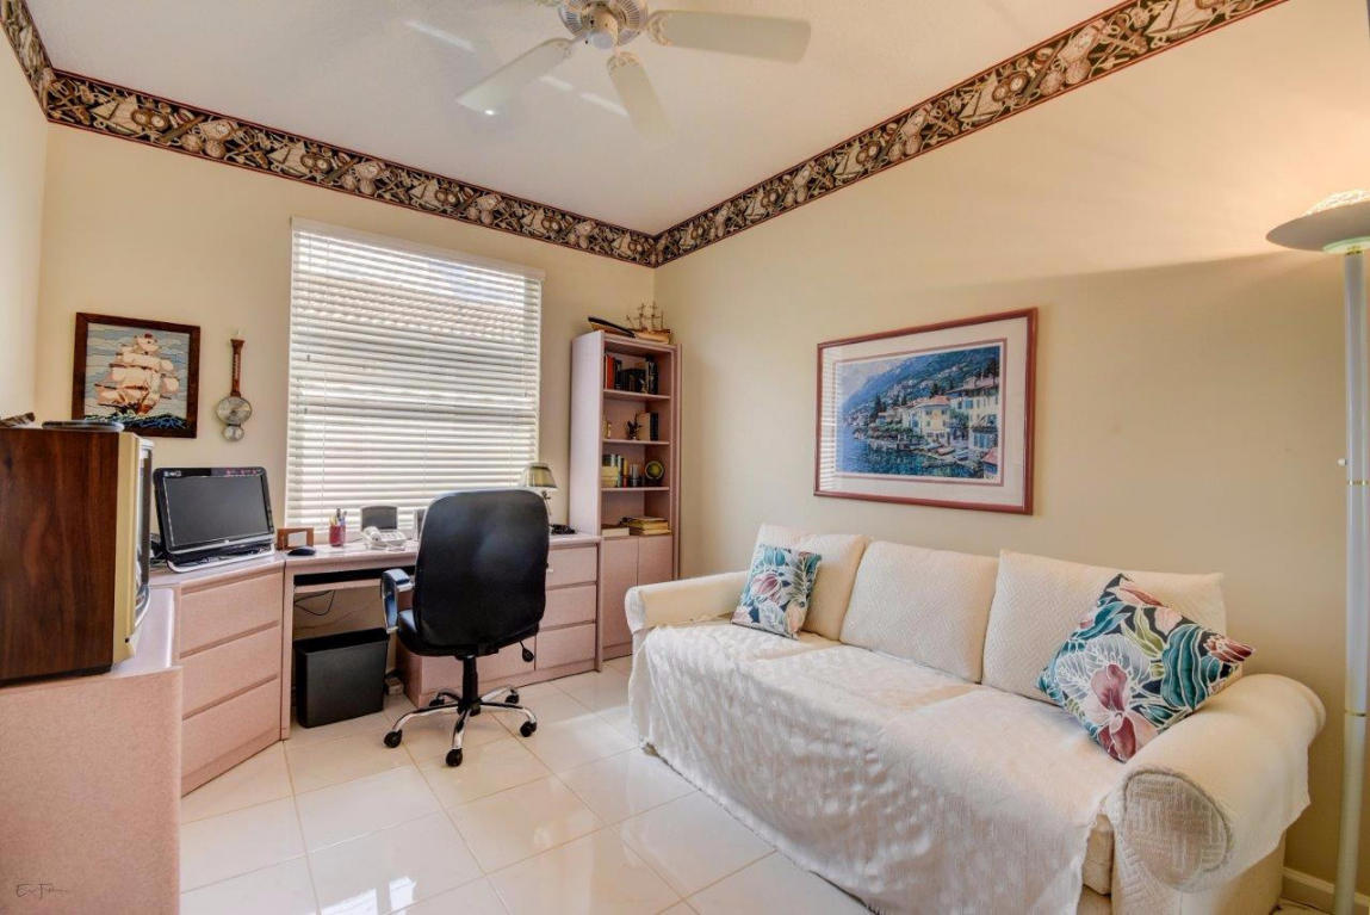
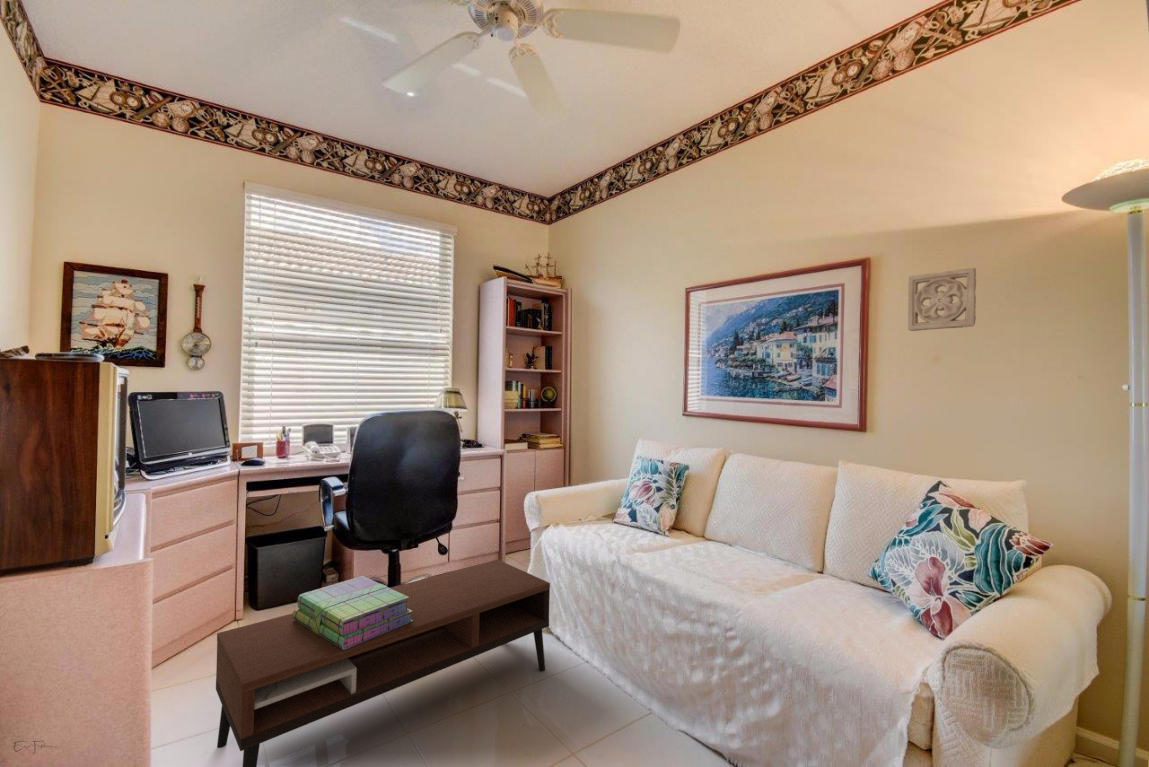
+ coffee table [215,559,551,767]
+ wall ornament [907,267,977,332]
+ stack of books [292,575,413,650]
